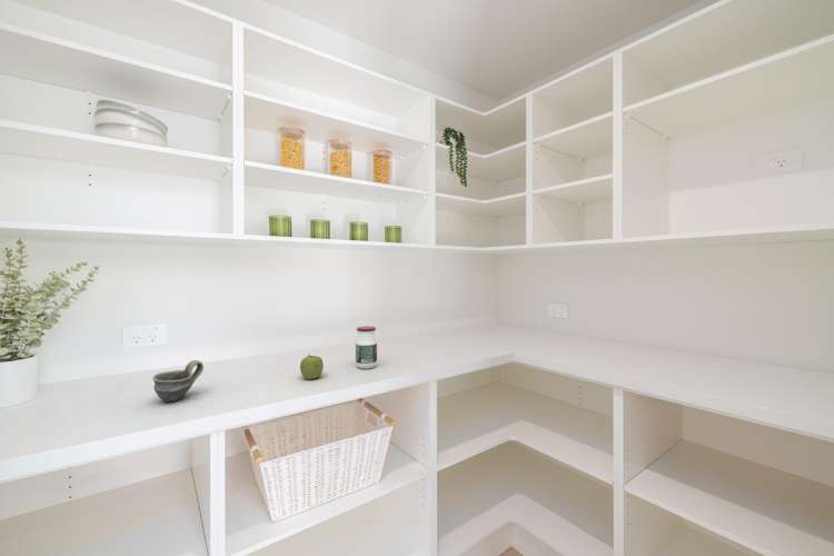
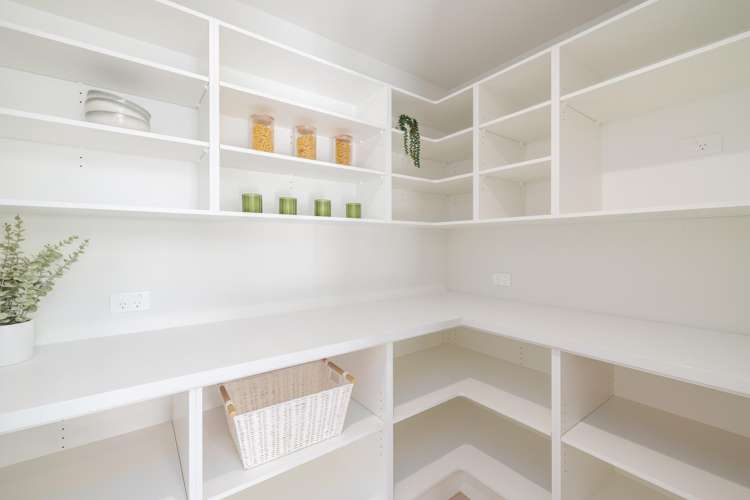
- jar [355,325,378,370]
- fruit [299,353,325,380]
- cup [152,359,205,403]
